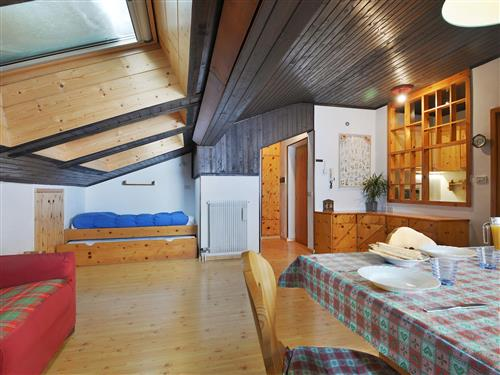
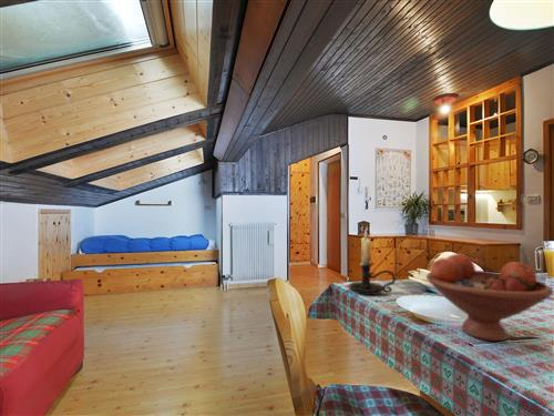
+ candle holder [348,229,397,296]
+ fruit bowl [425,253,554,342]
